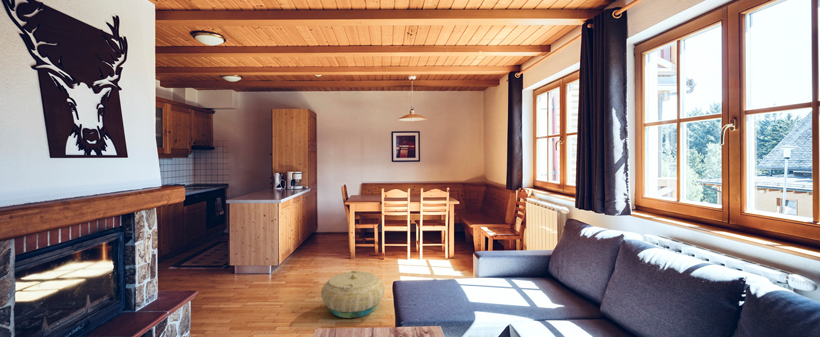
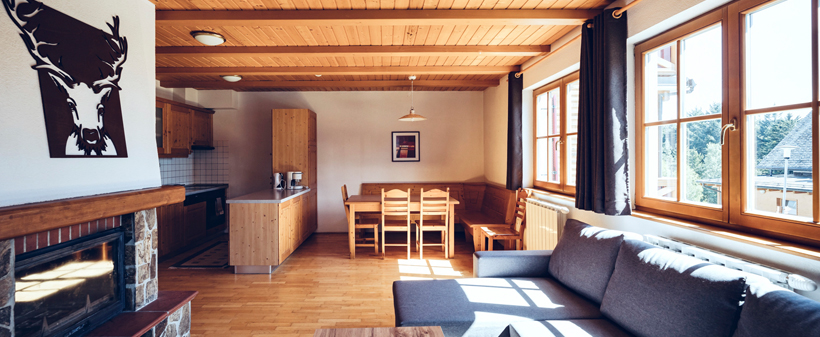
- basket [320,270,385,319]
